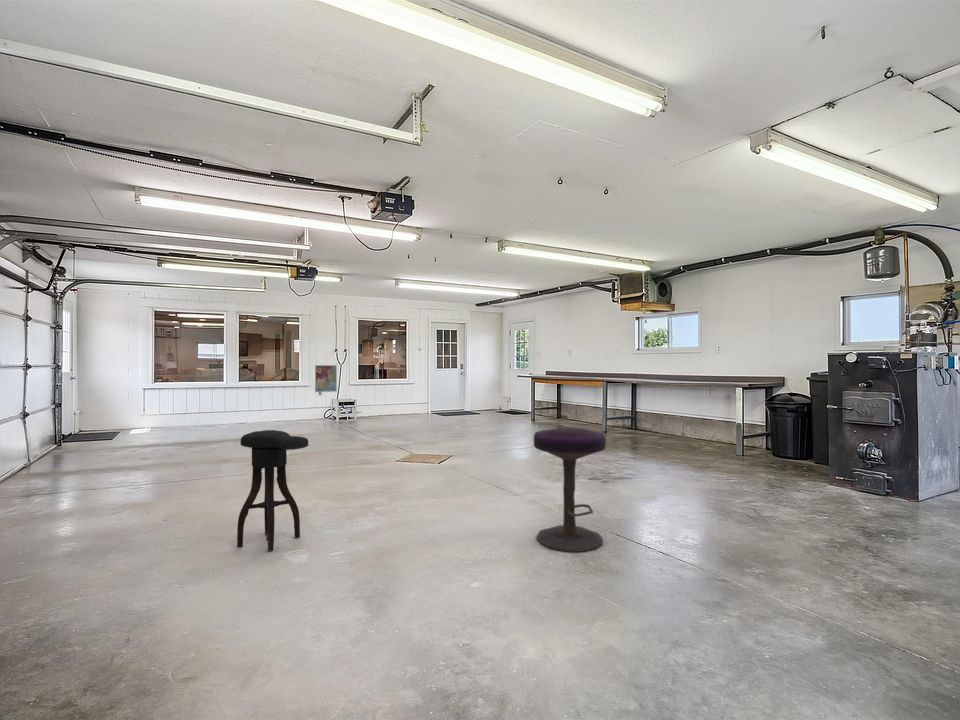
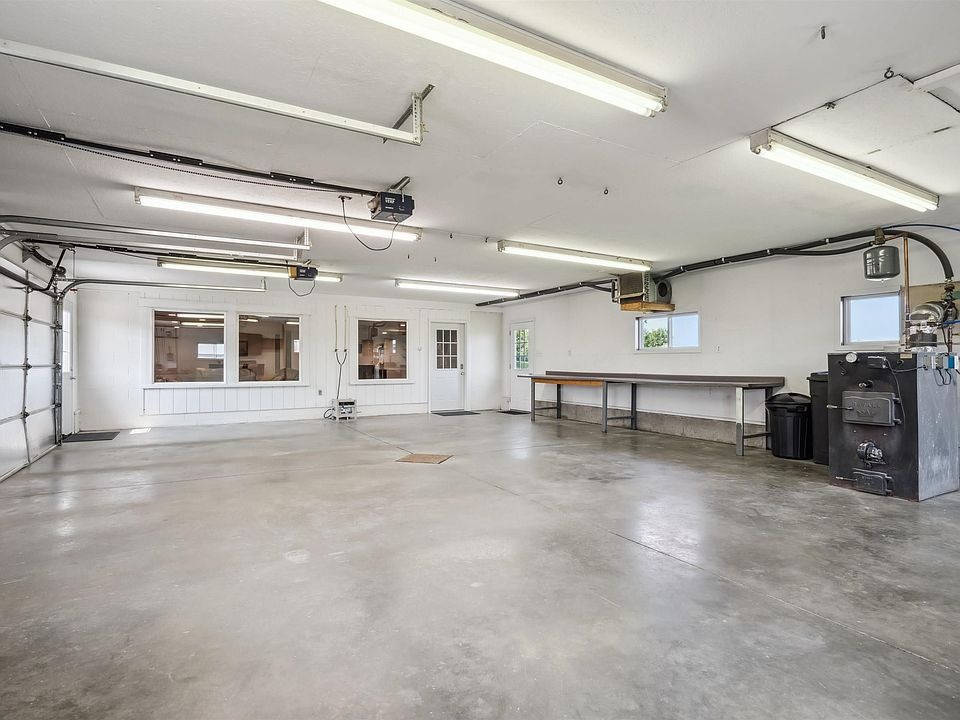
- stool [533,426,607,553]
- stool [236,429,310,552]
- wall art [314,364,338,393]
